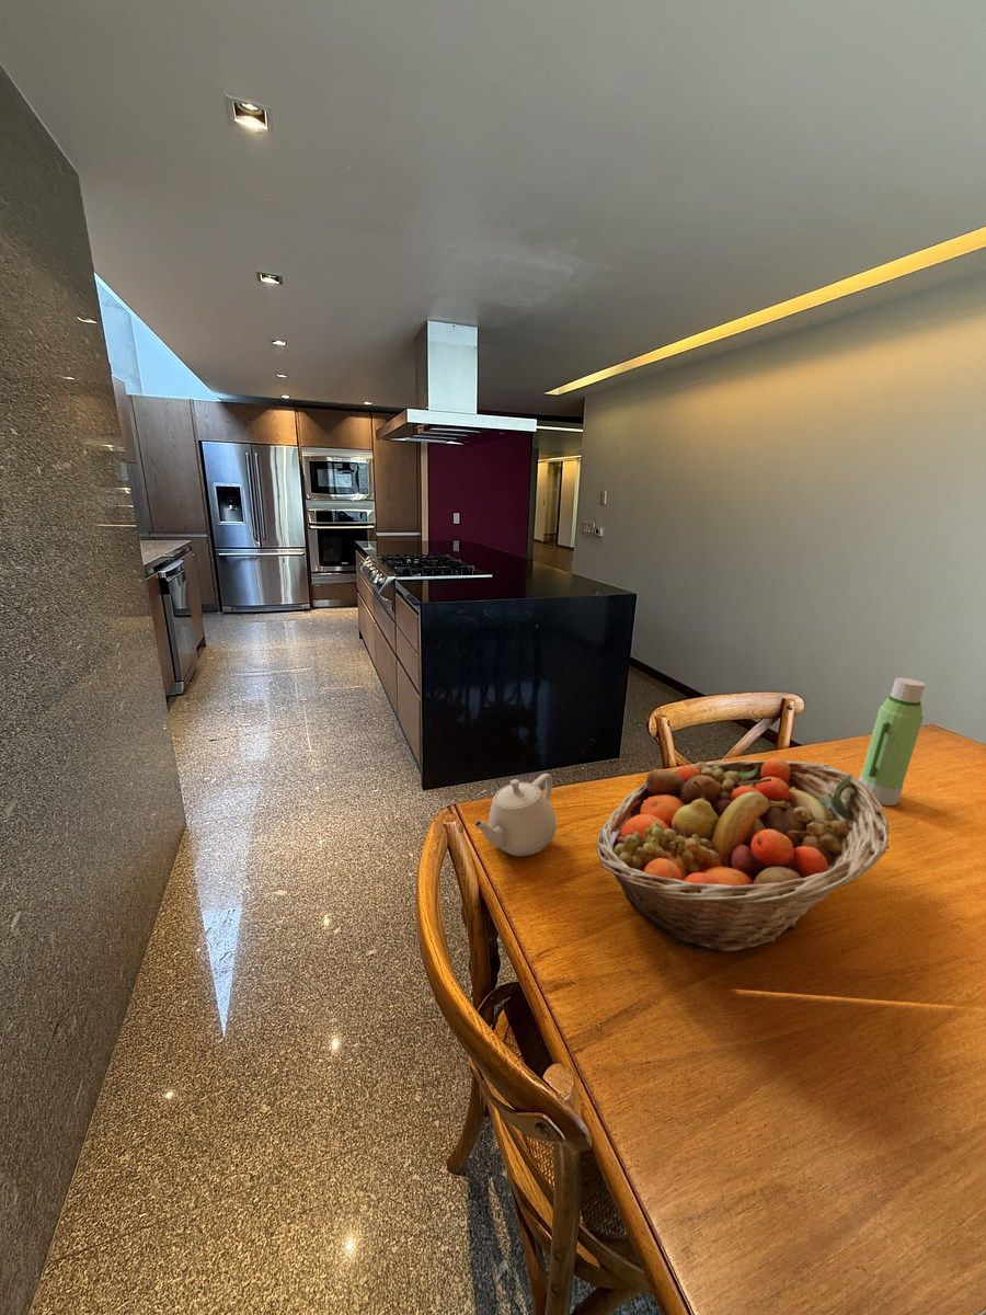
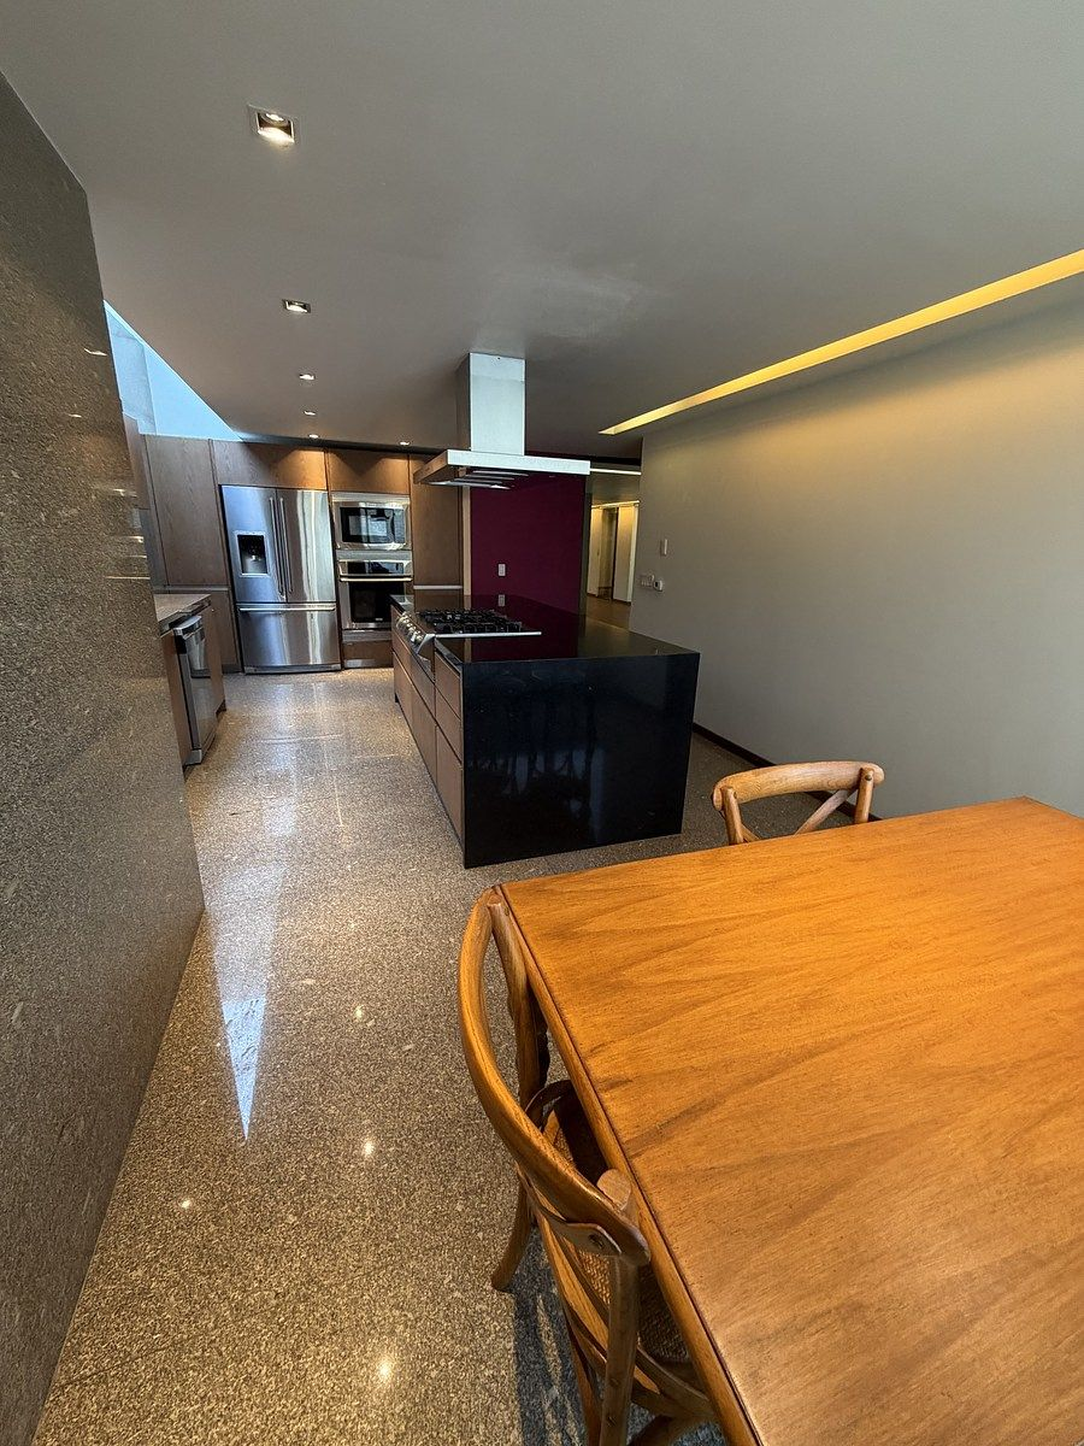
- teapot [472,773,558,857]
- water bottle [858,677,926,807]
- fruit basket [595,757,891,953]
